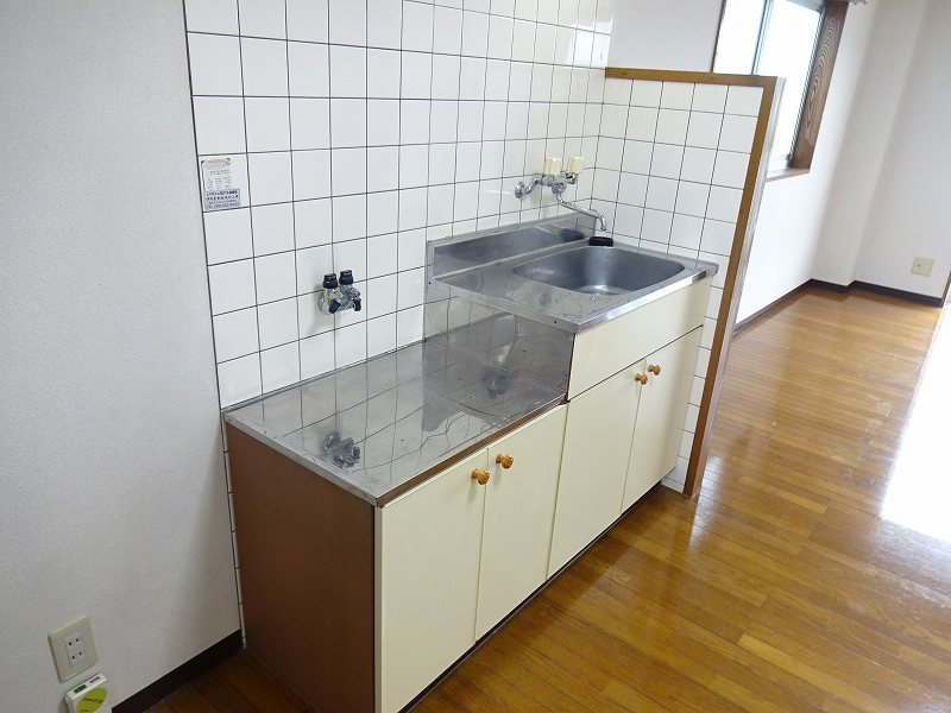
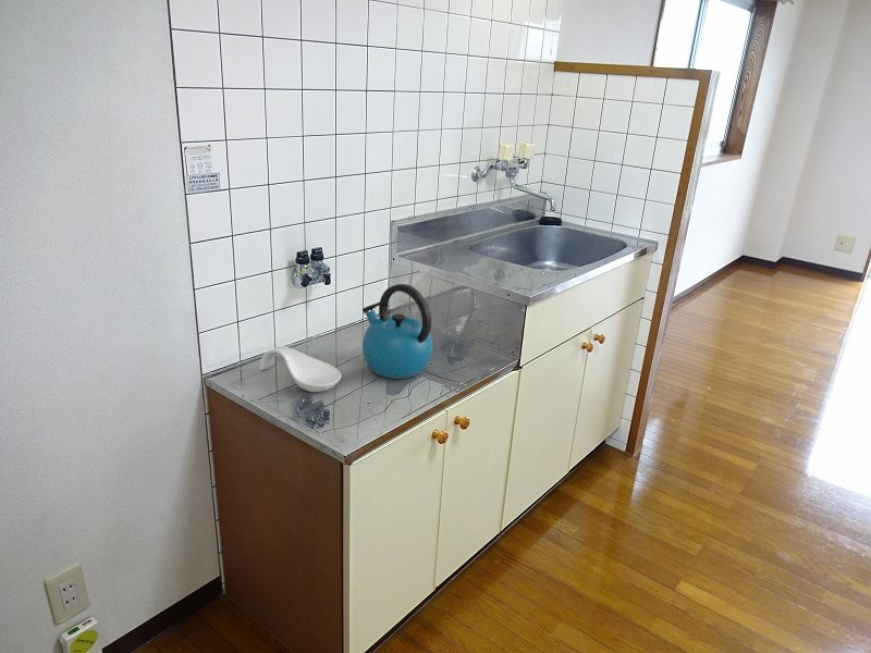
+ kettle [361,283,433,380]
+ spoon rest [258,345,342,393]
